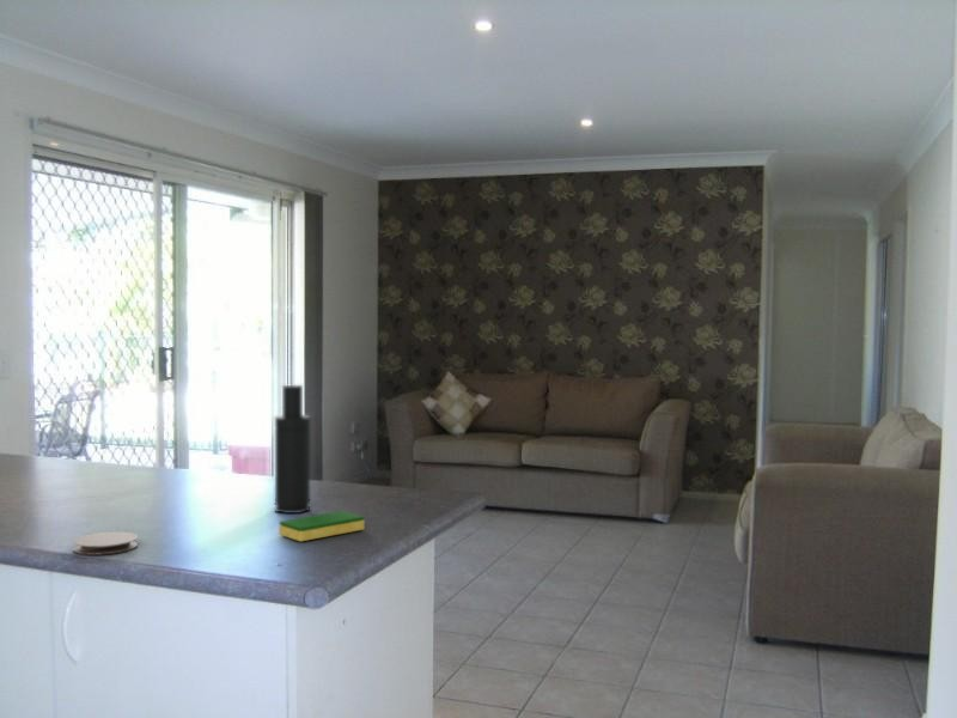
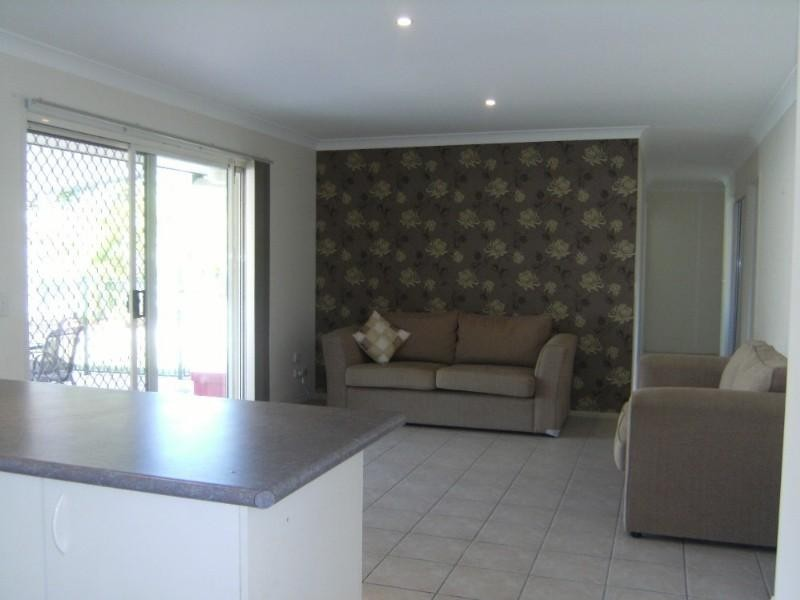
- atomizer [274,384,311,515]
- coaster [72,530,139,556]
- dish sponge [278,510,366,543]
